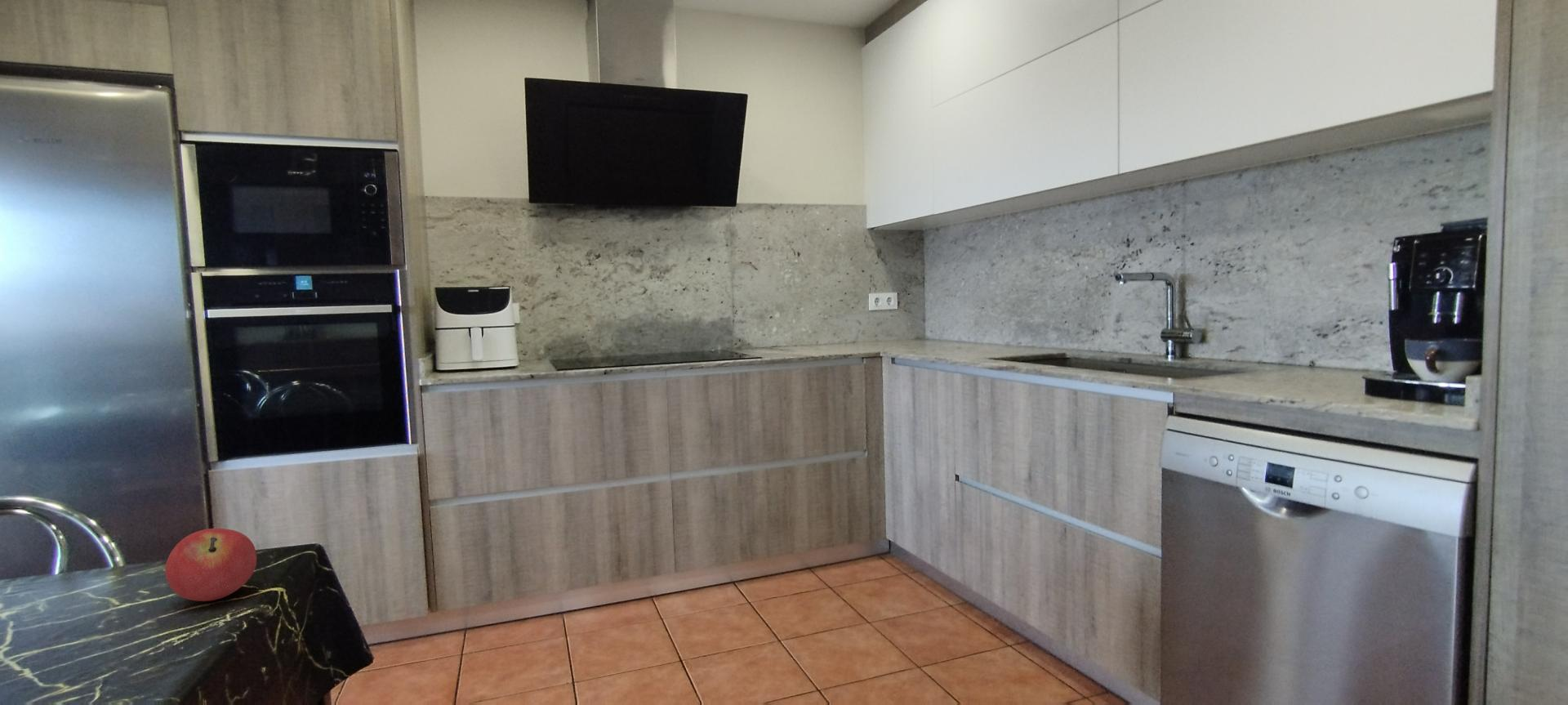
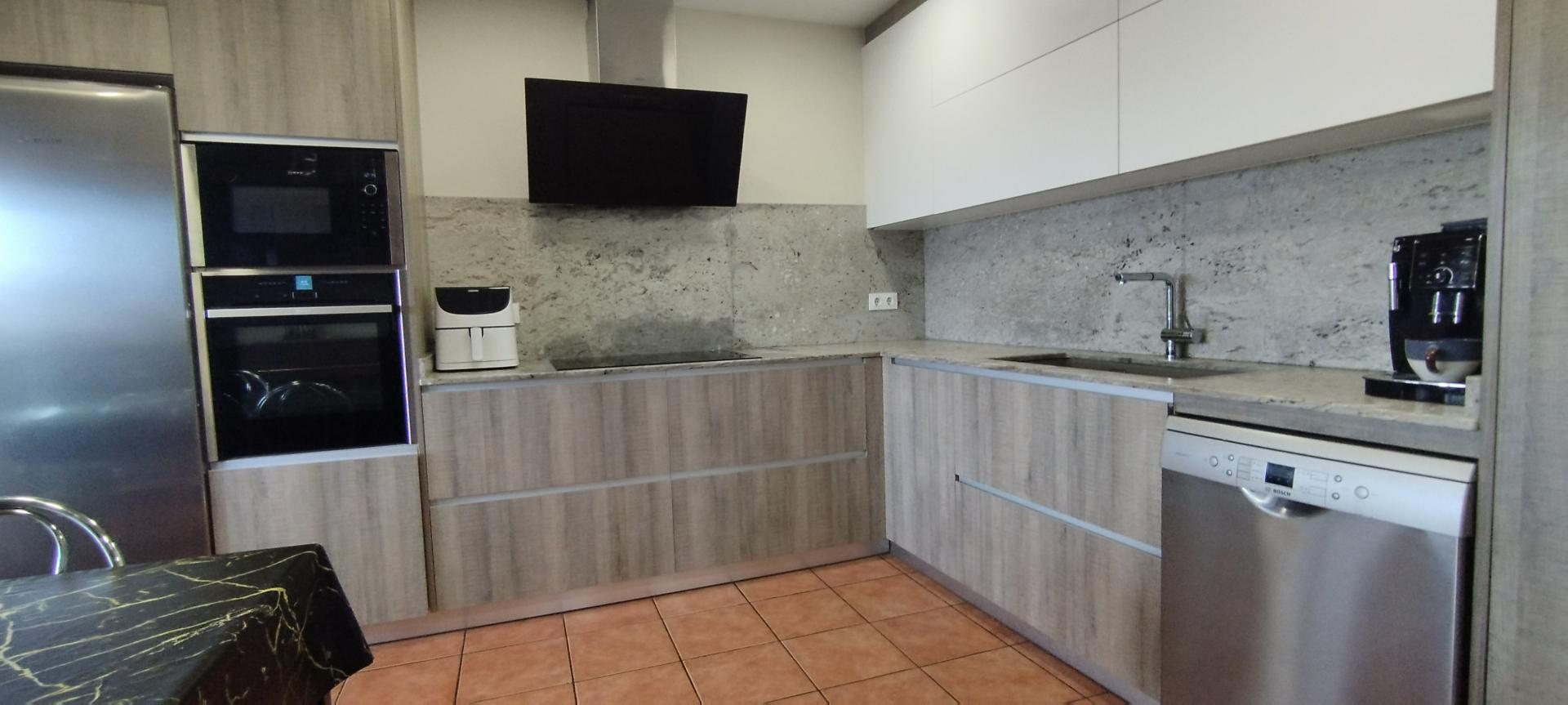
- fruit [164,528,257,602]
